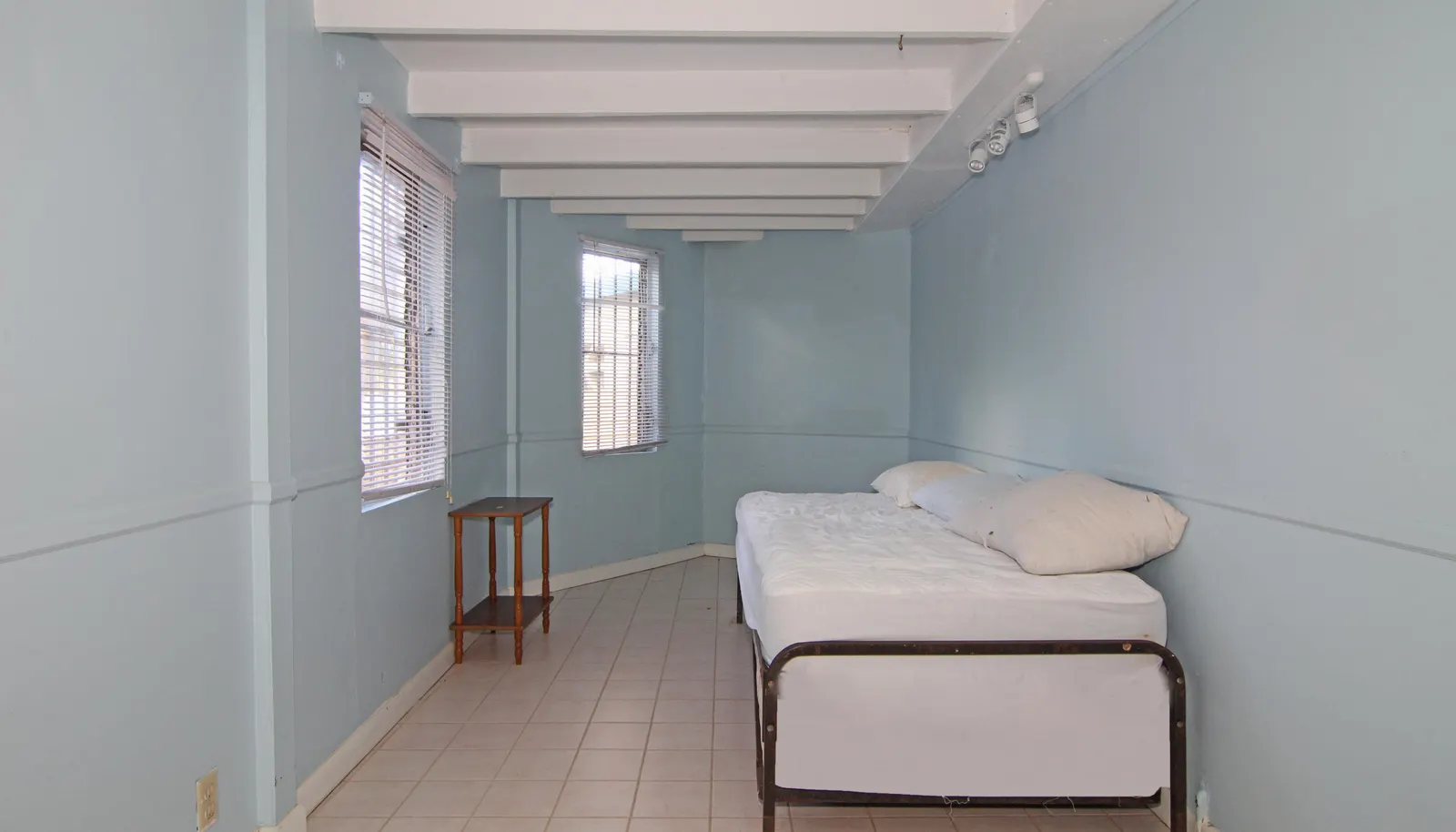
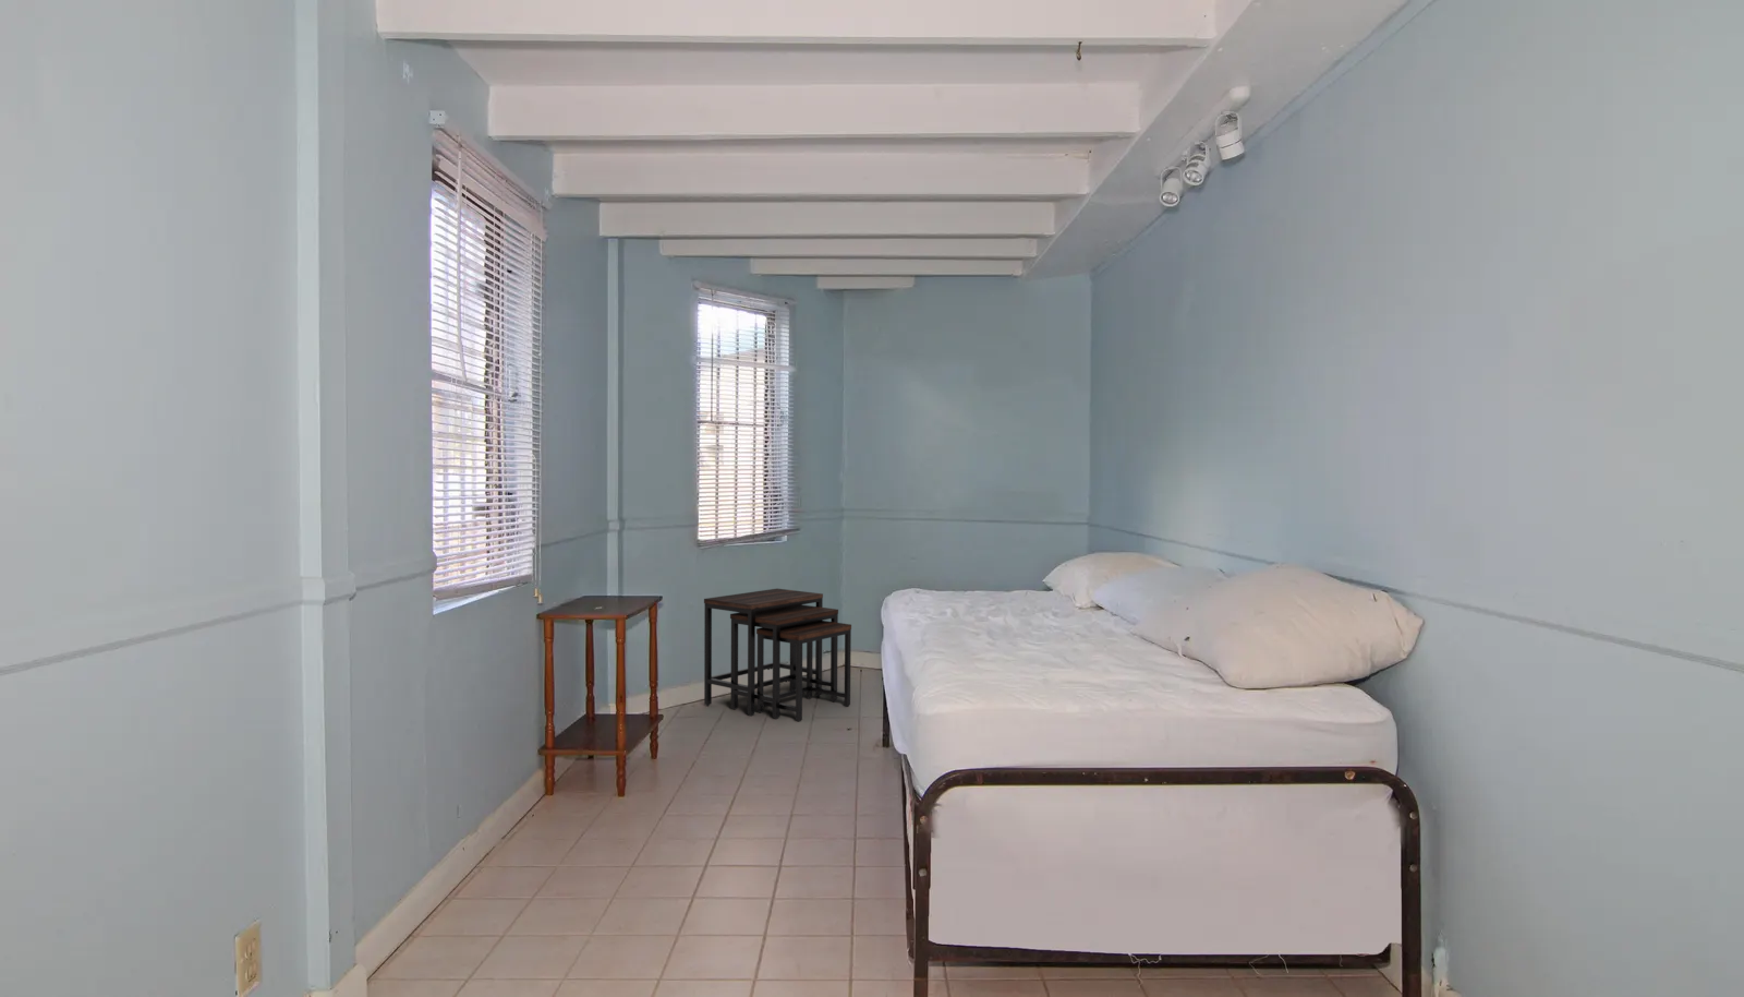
+ desk [703,588,853,724]
